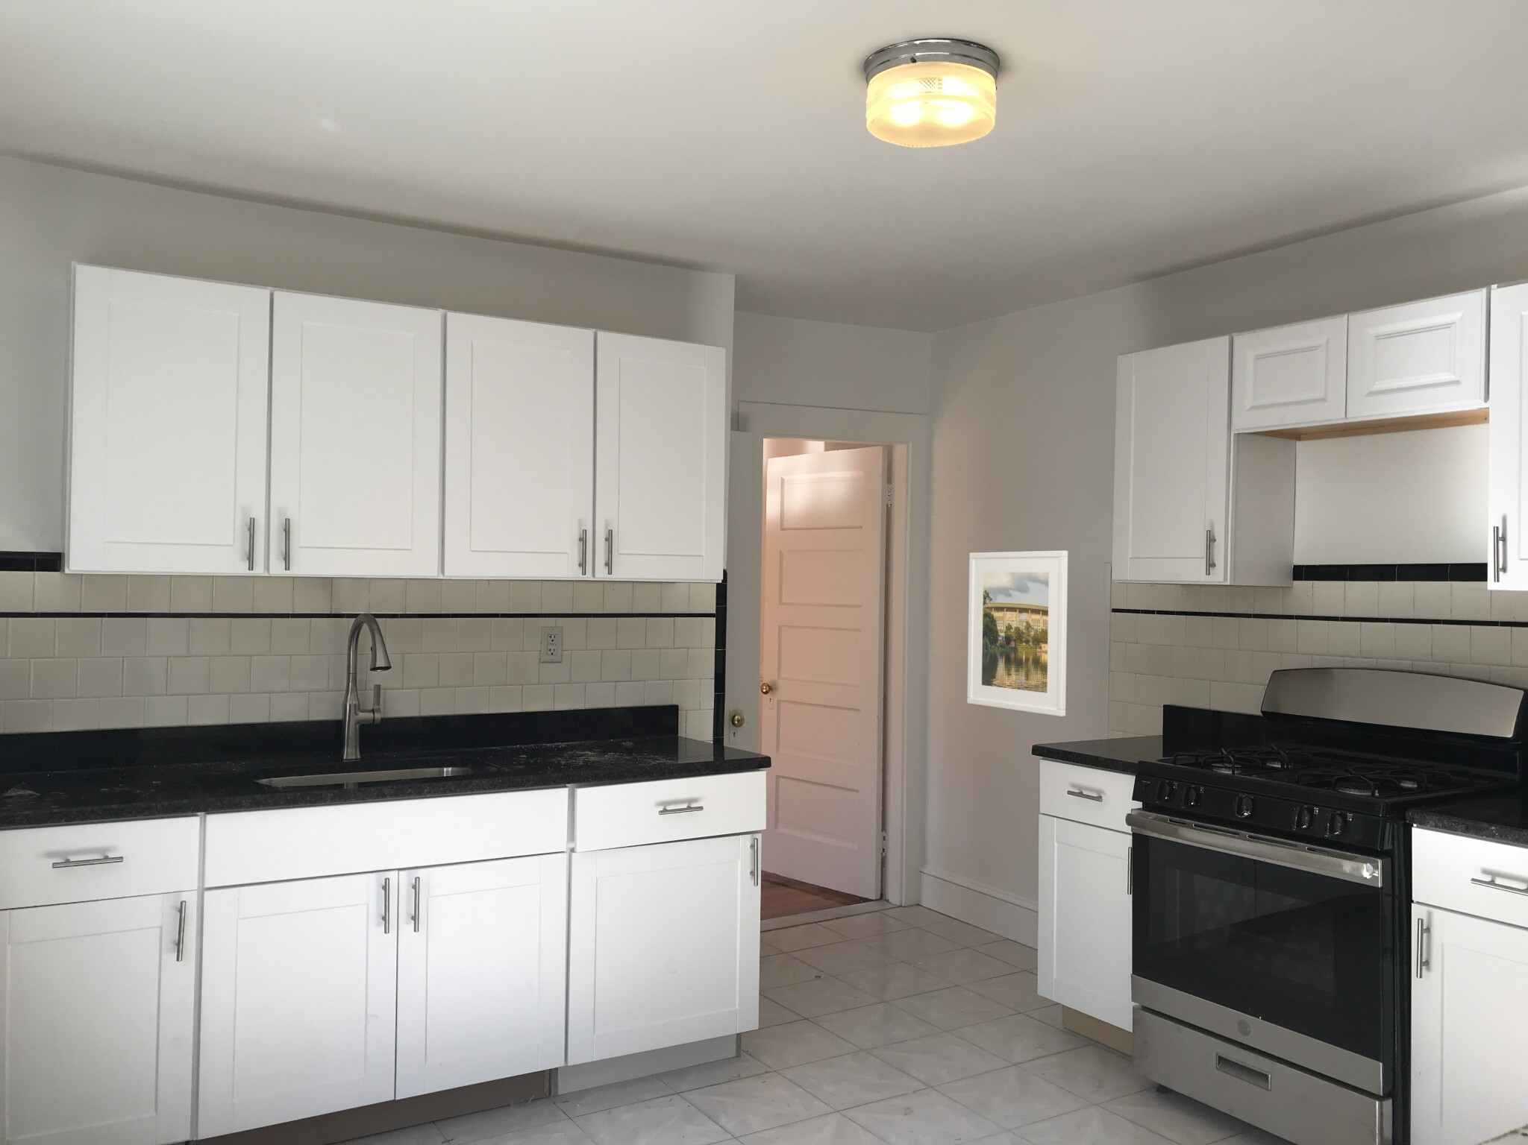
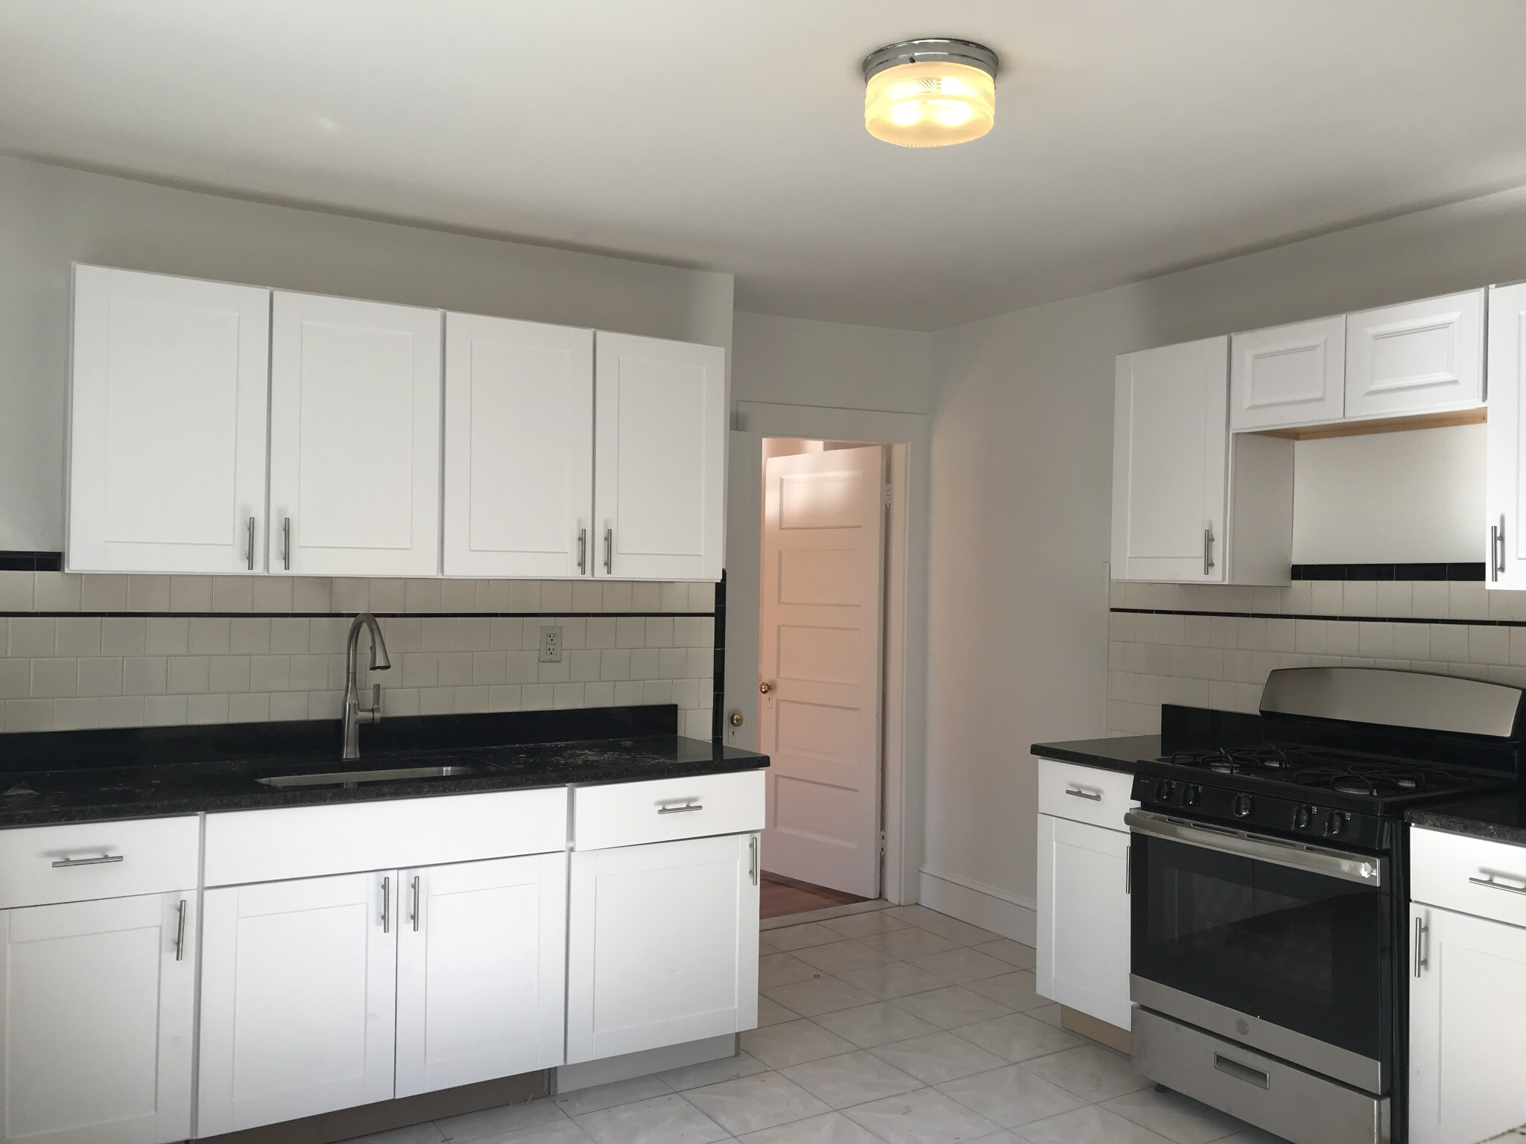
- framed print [966,550,1068,717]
